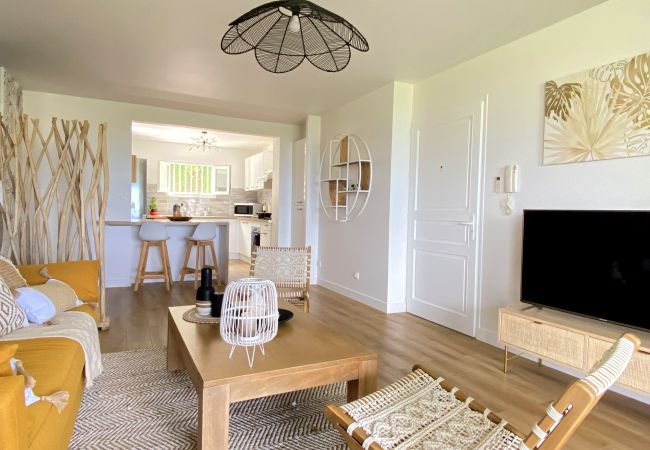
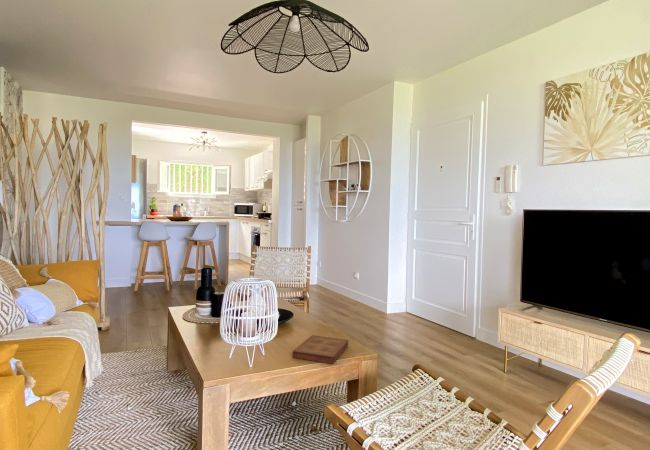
+ book [291,334,349,365]
